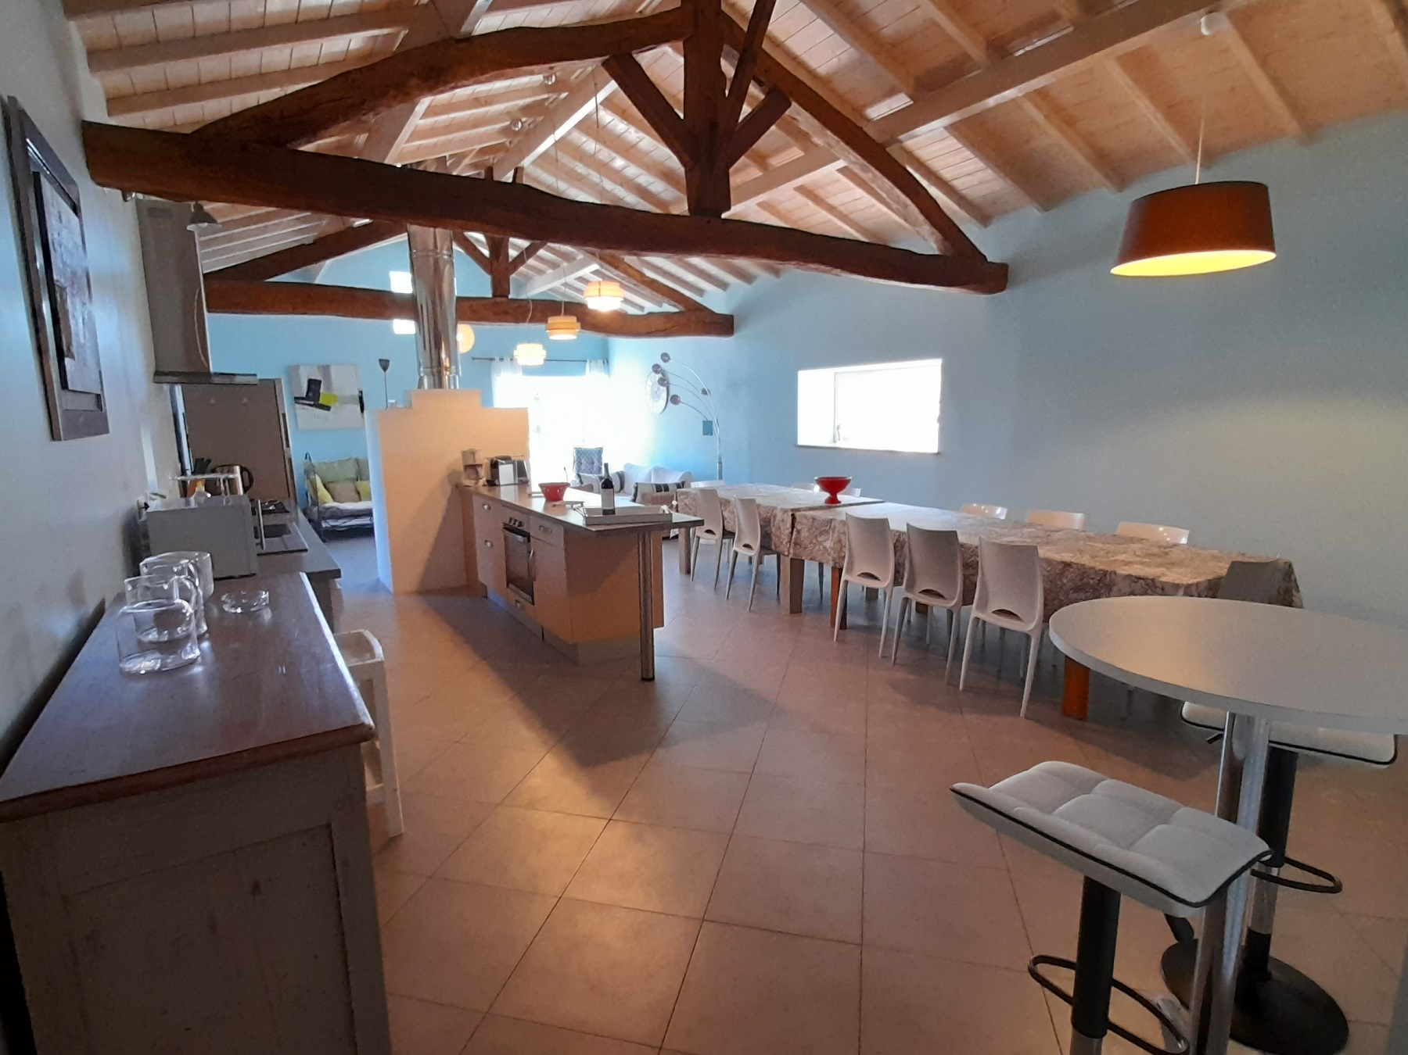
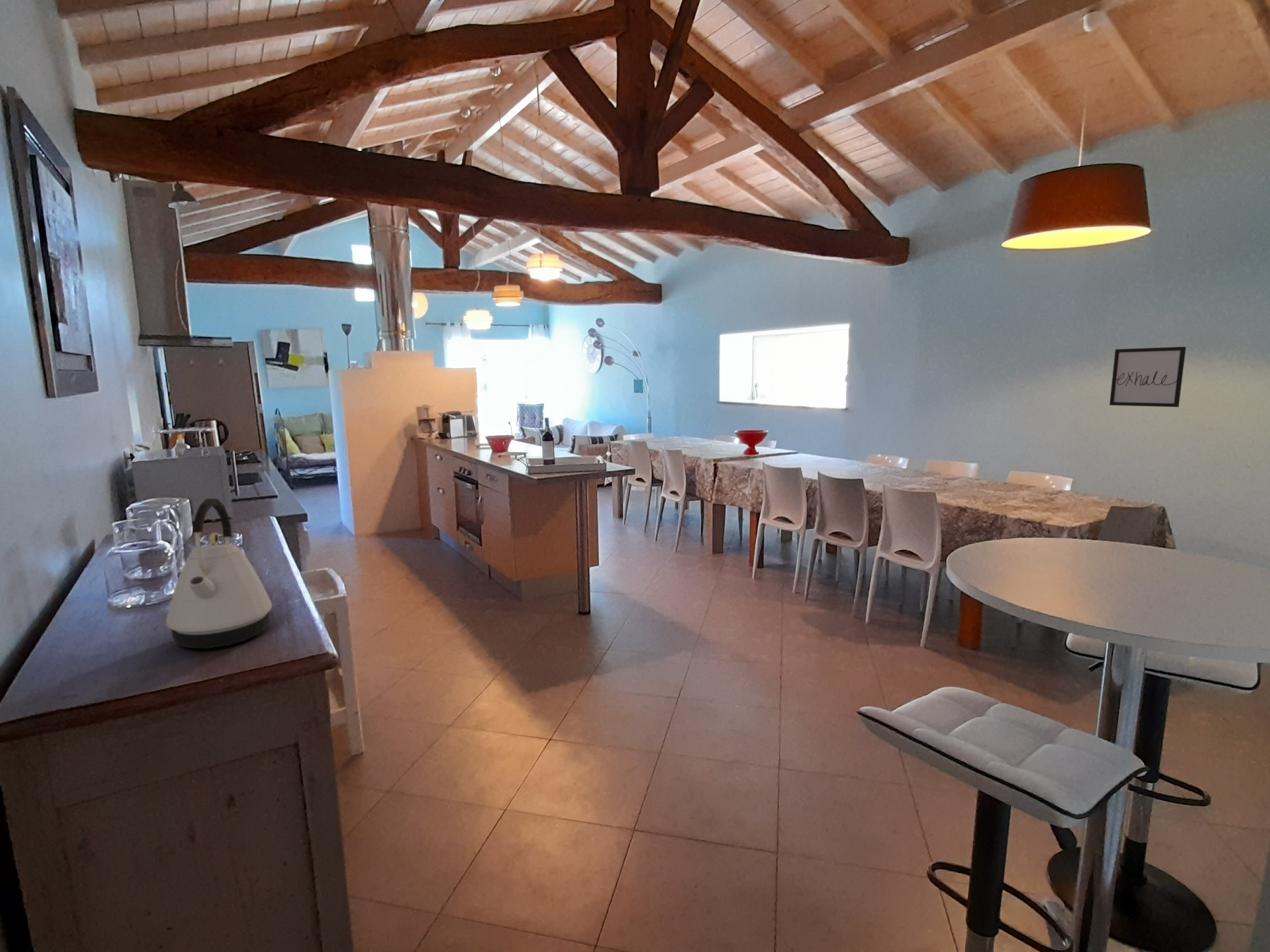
+ kettle [165,498,273,649]
+ wall art [1108,346,1187,408]
